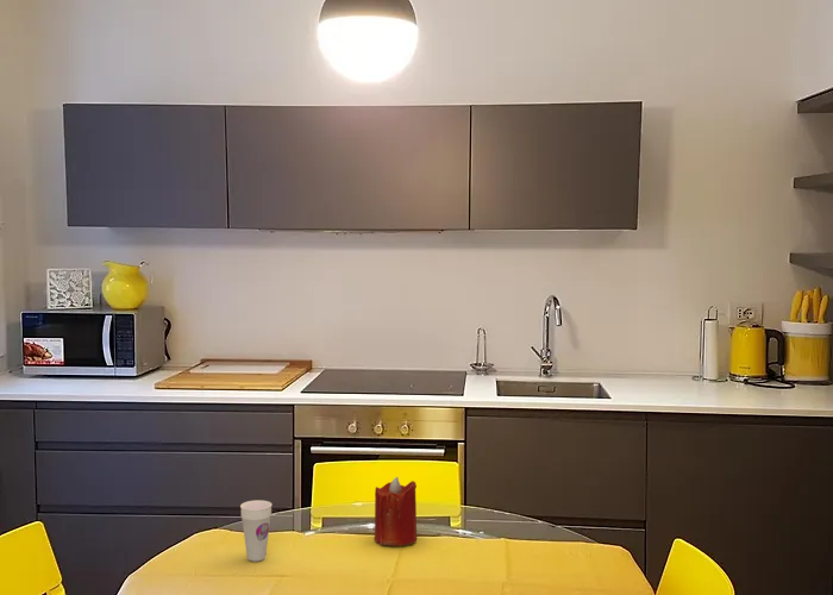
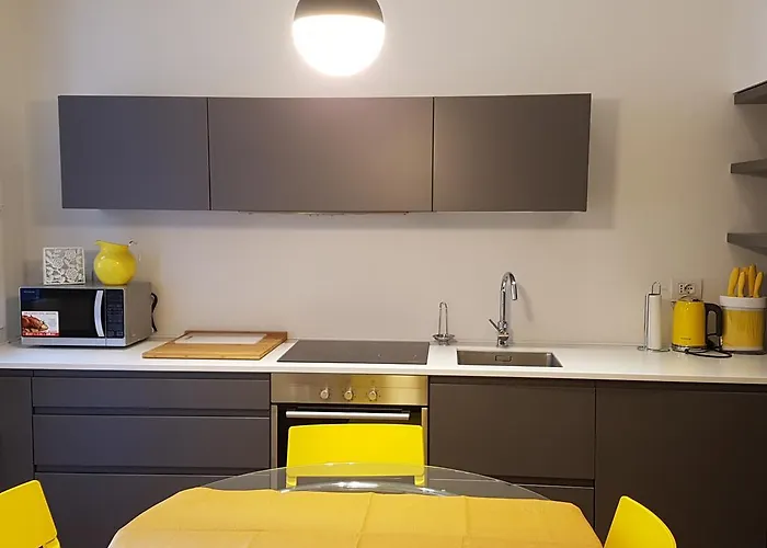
- candle [374,476,418,547]
- cup [239,499,273,563]
